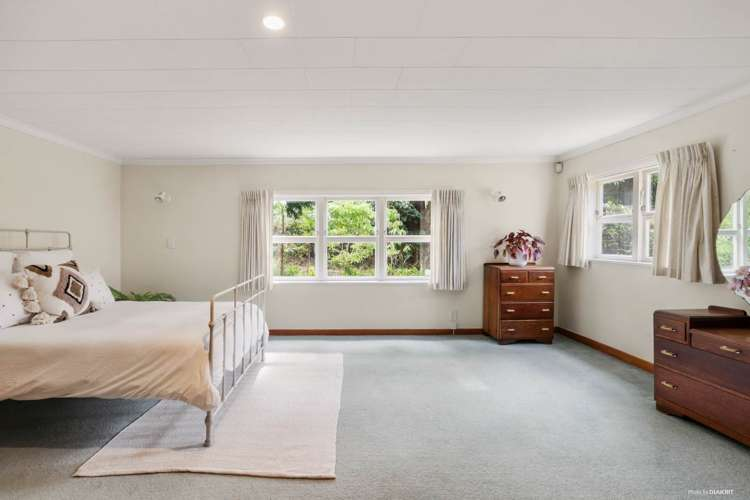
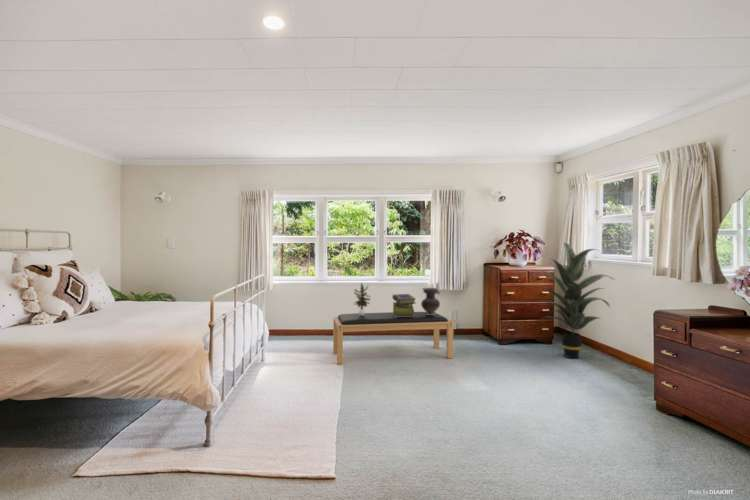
+ stack of books [391,293,417,317]
+ bench [332,311,454,365]
+ potted plant [353,282,373,316]
+ indoor plant [536,242,616,359]
+ ceramic vessel [420,287,441,315]
